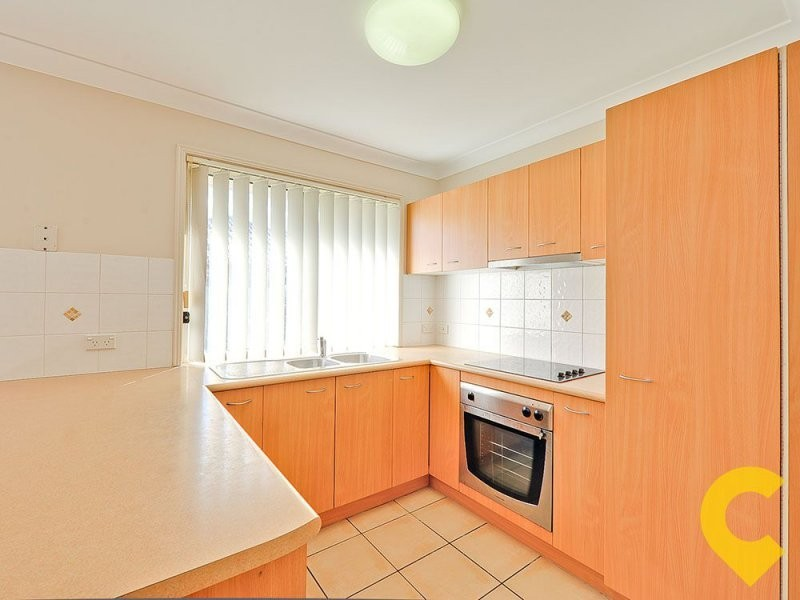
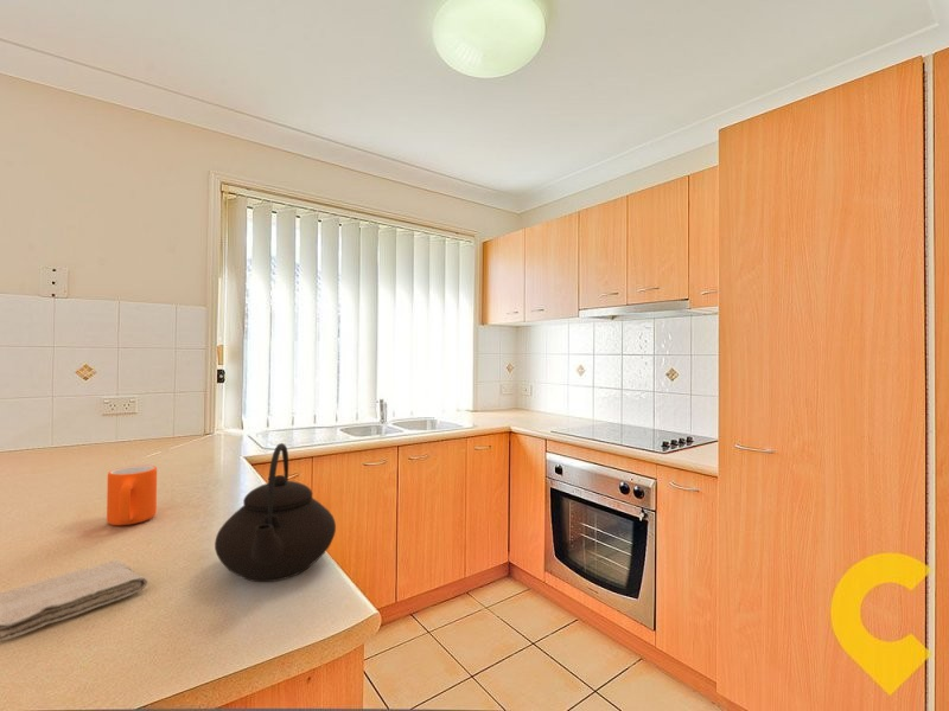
+ mug [106,465,158,526]
+ washcloth [0,559,148,642]
+ teapot [214,442,337,583]
